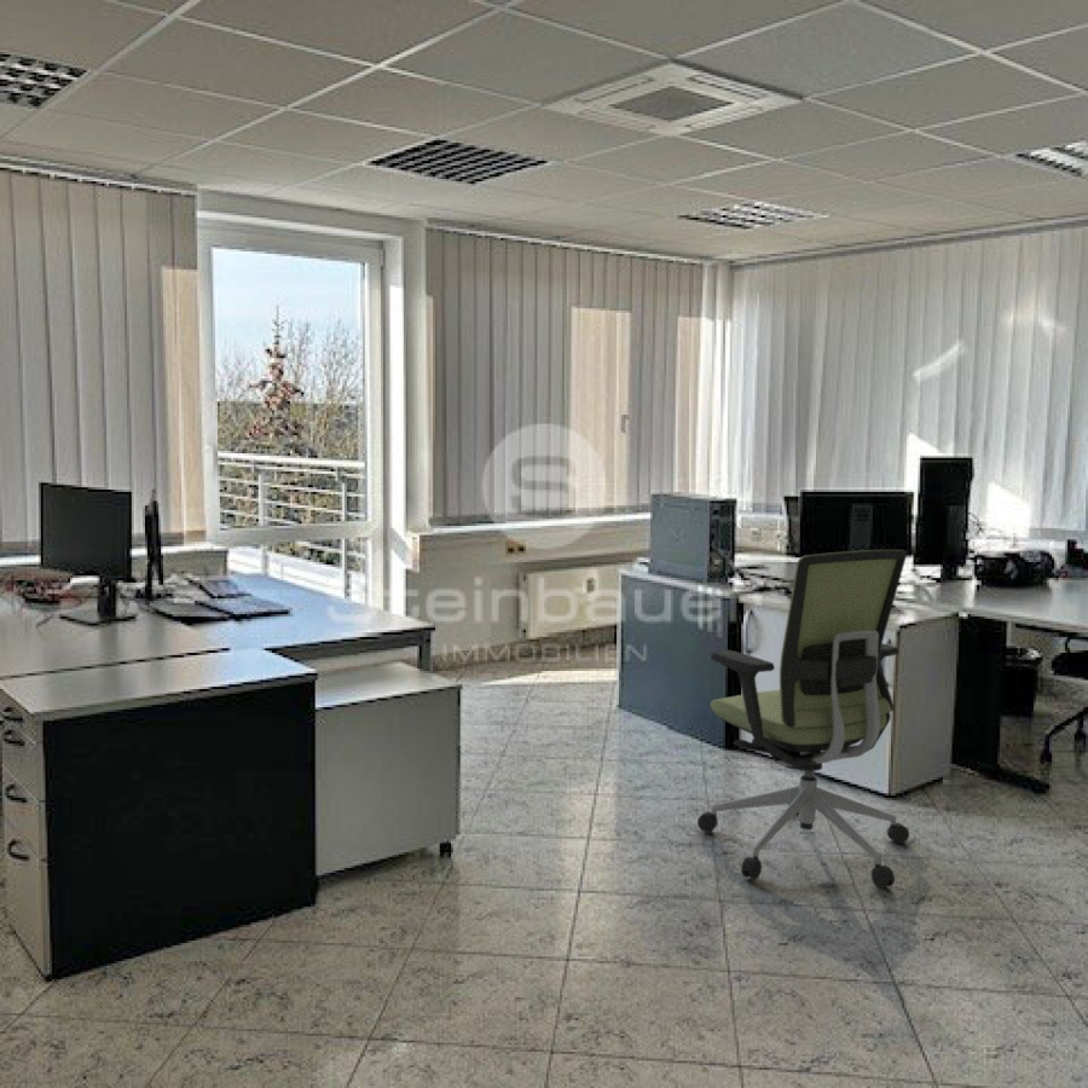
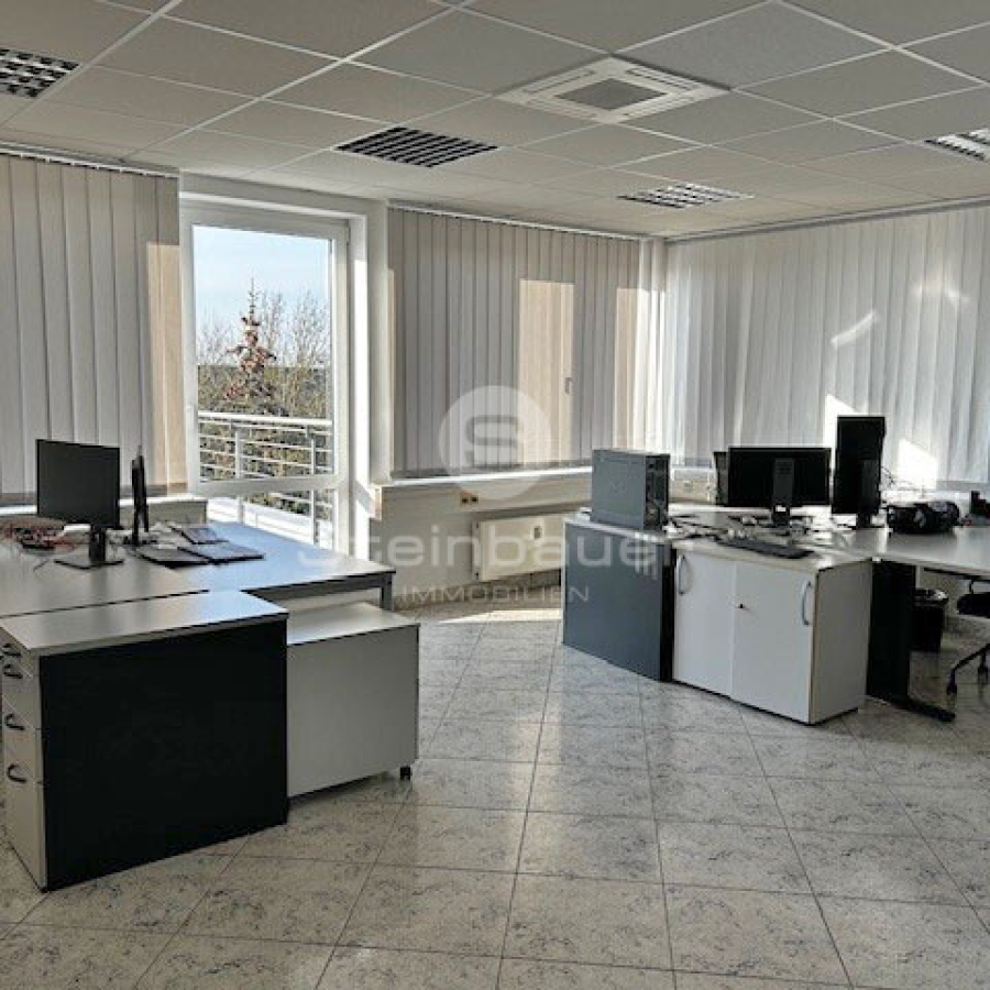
- office chair [696,549,910,890]
